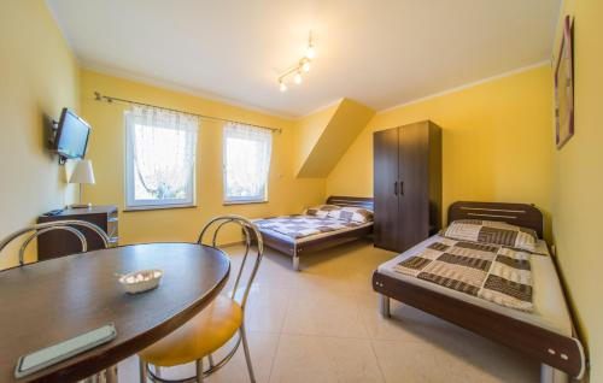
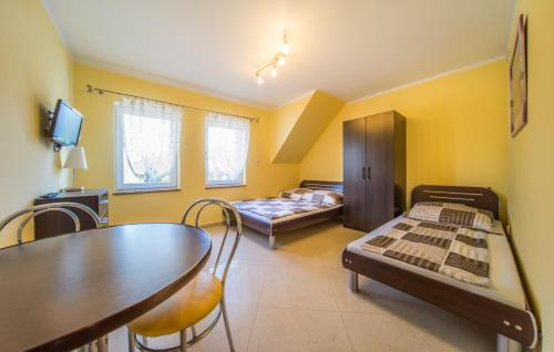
- smartphone [14,322,118,379]
- legume [112,267,166,295]
